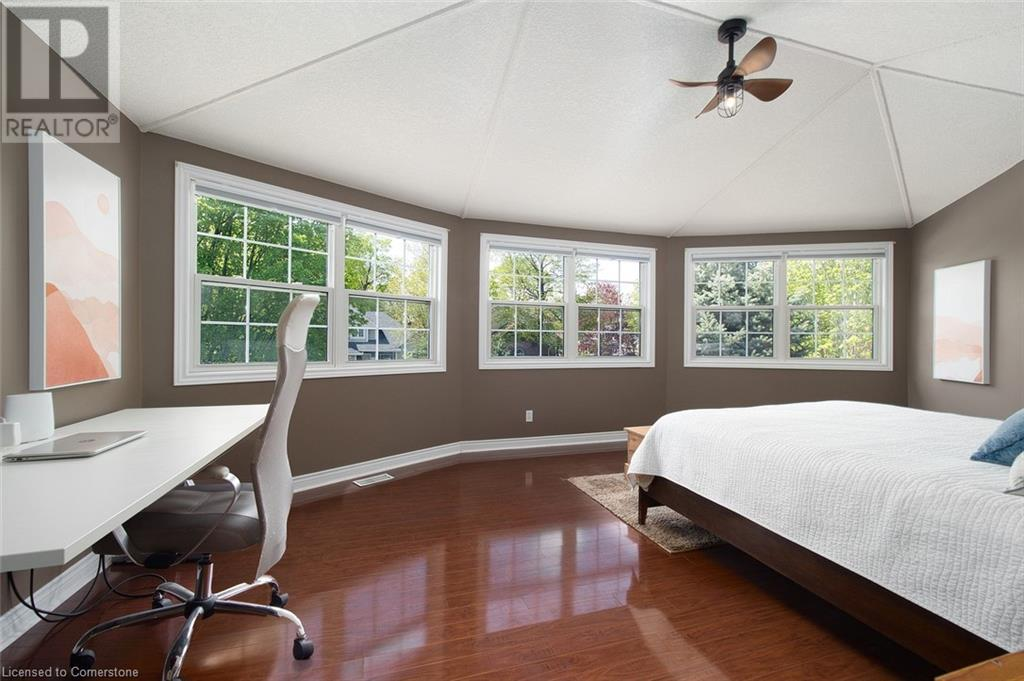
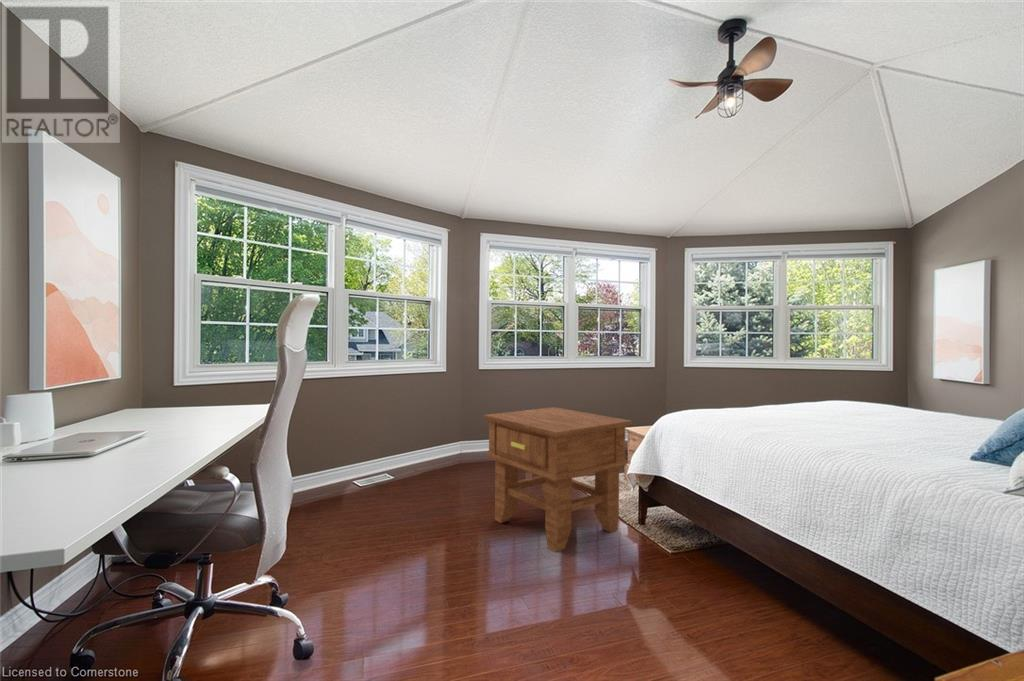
+ side table [482,406,633,553]
